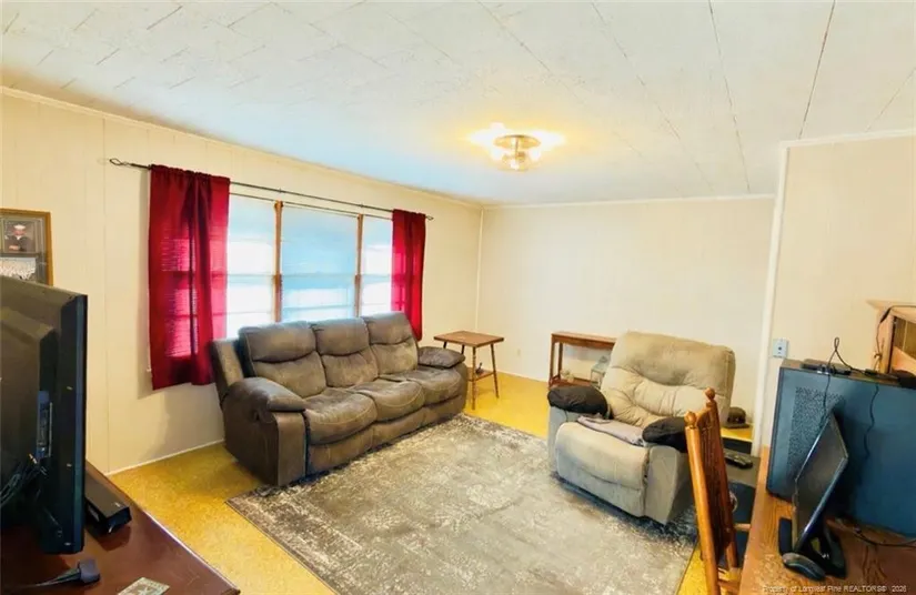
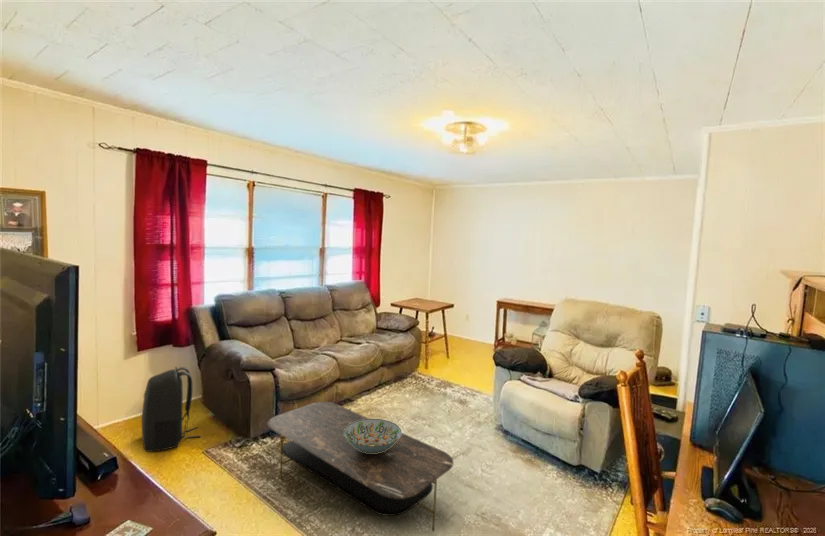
+ coffee table [266,401,454,532]
+ decorative bowl [344,418,402,453]
+ backpack [141,366,202,453]
